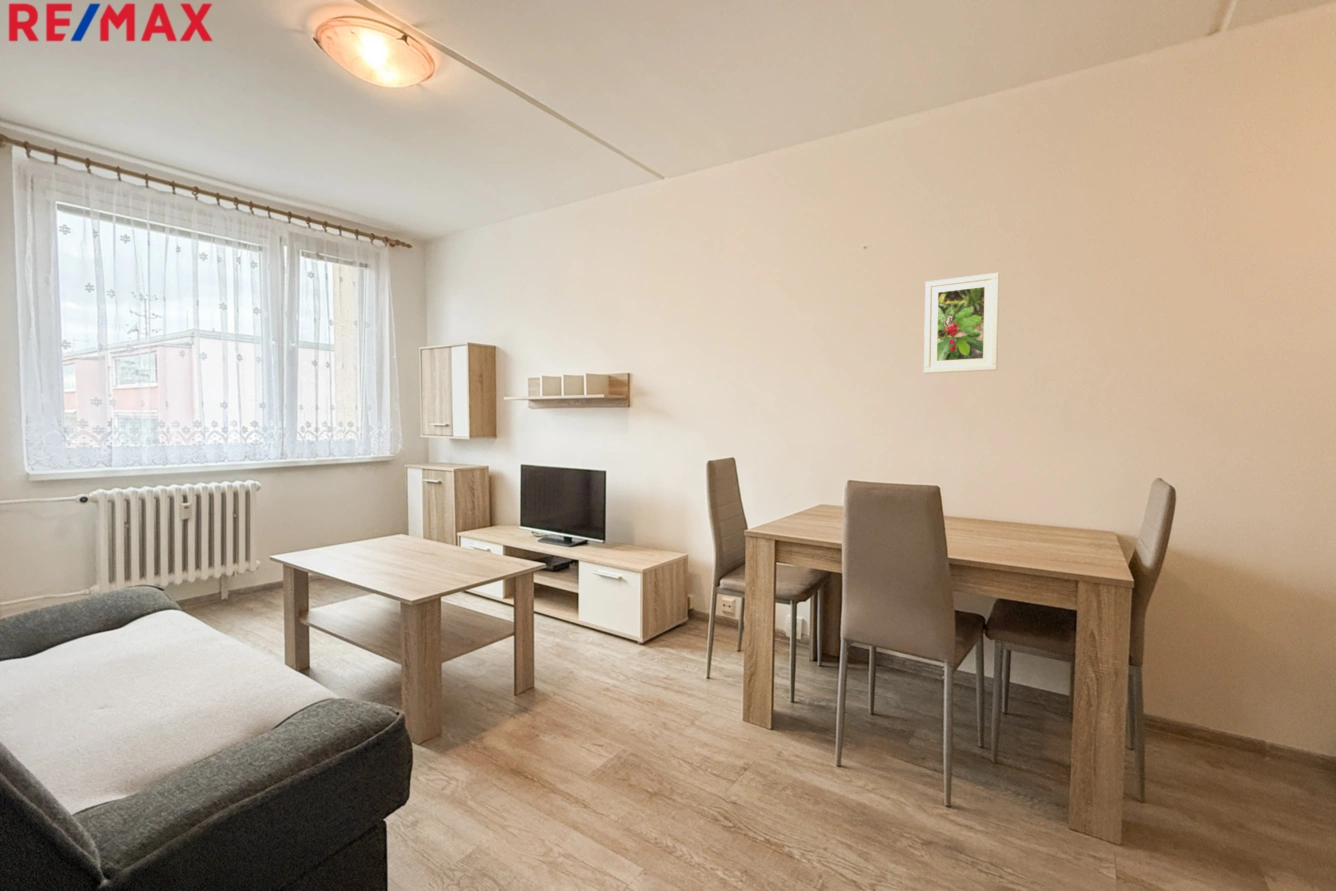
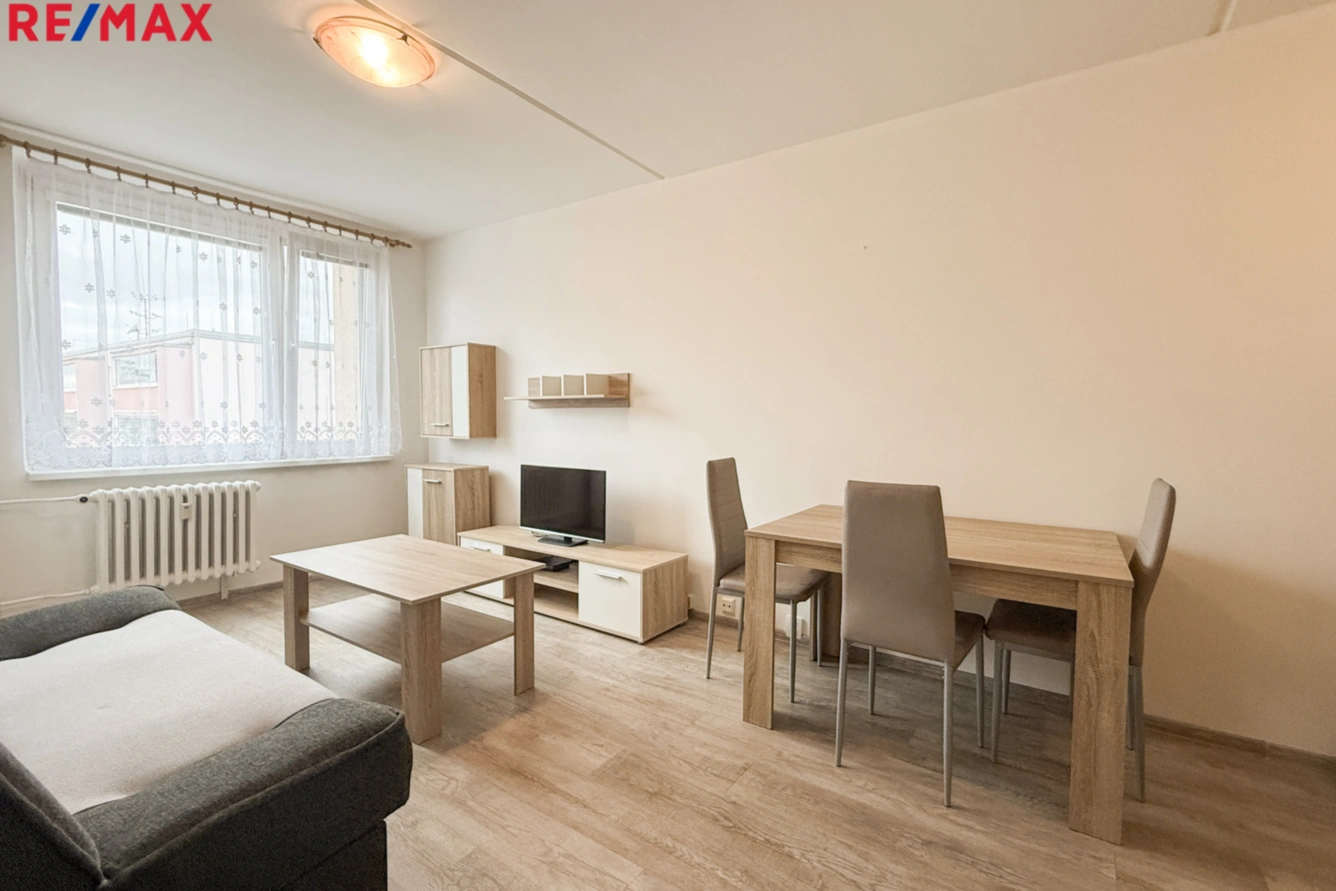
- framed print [923,272,1000,374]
